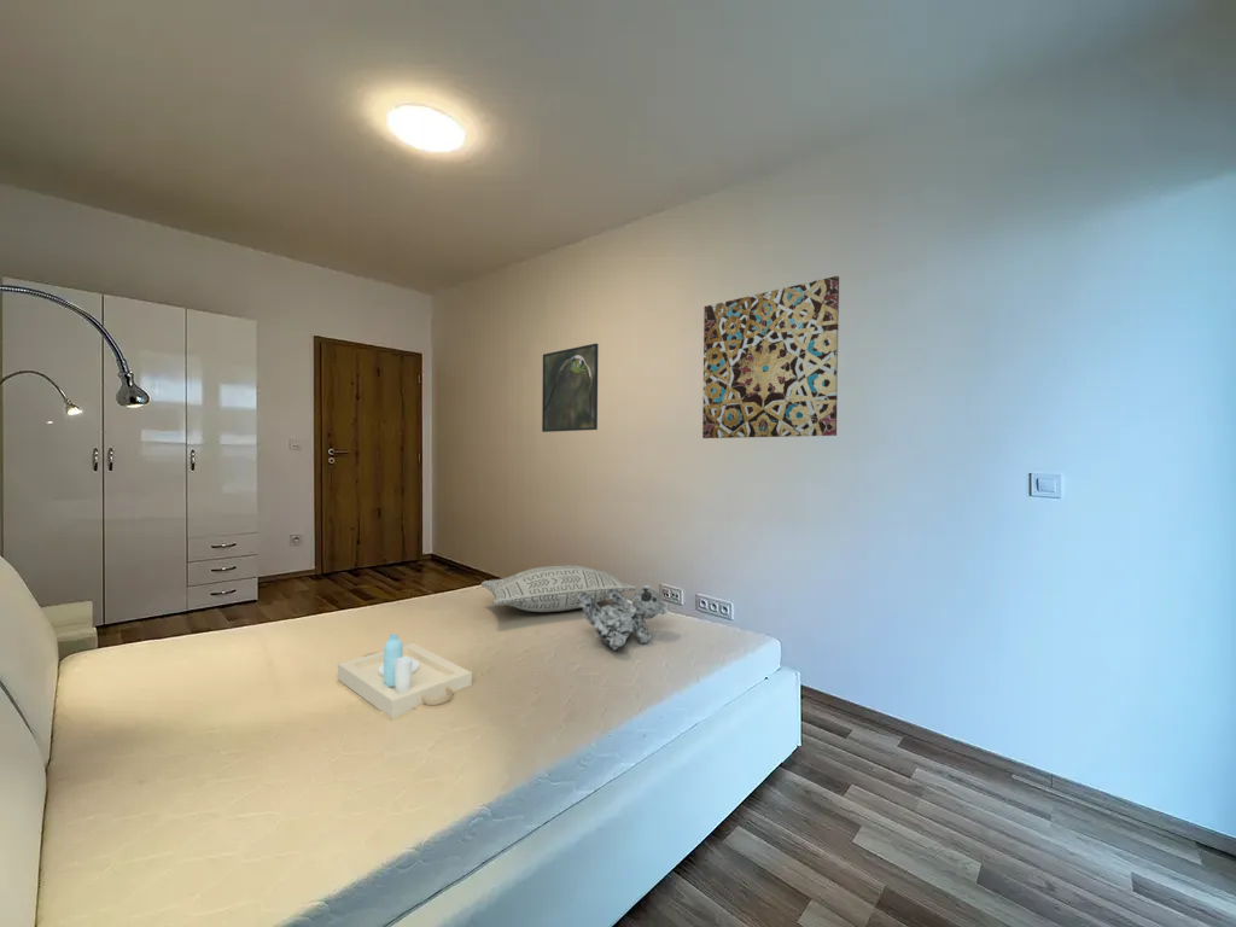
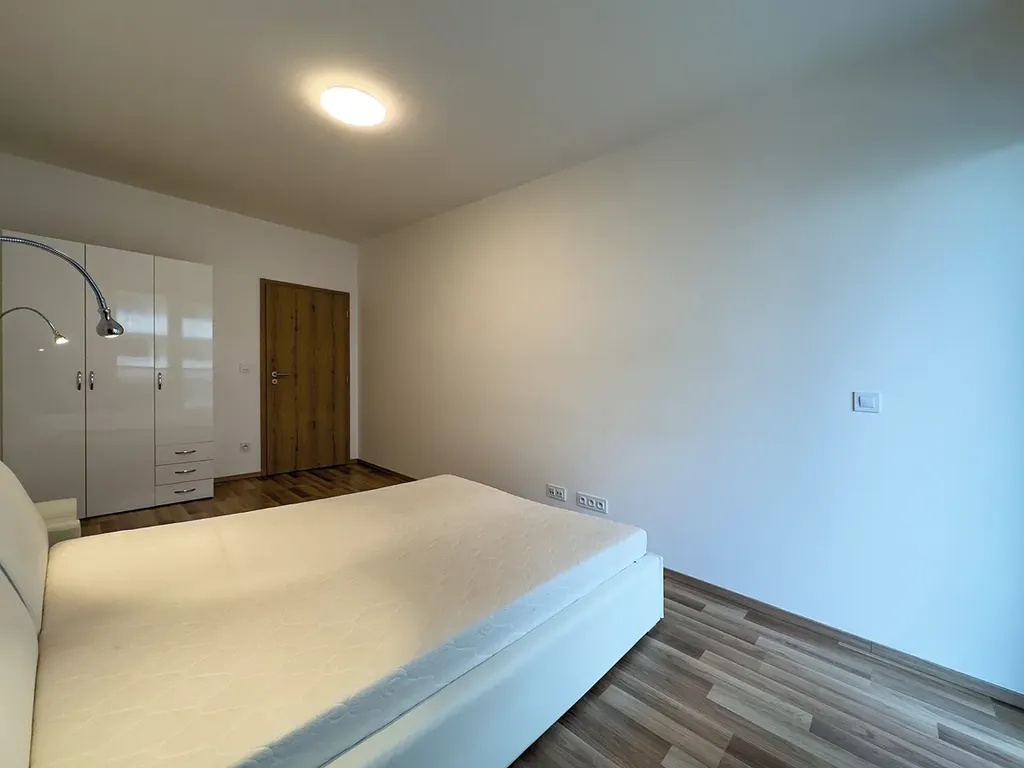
- teddy bear [578,584,670,651]
- wall art [701,275,840,439]
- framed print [541,343,600,433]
- serving tray [337,632,473,719]
- pillow [479,564,637,613]
